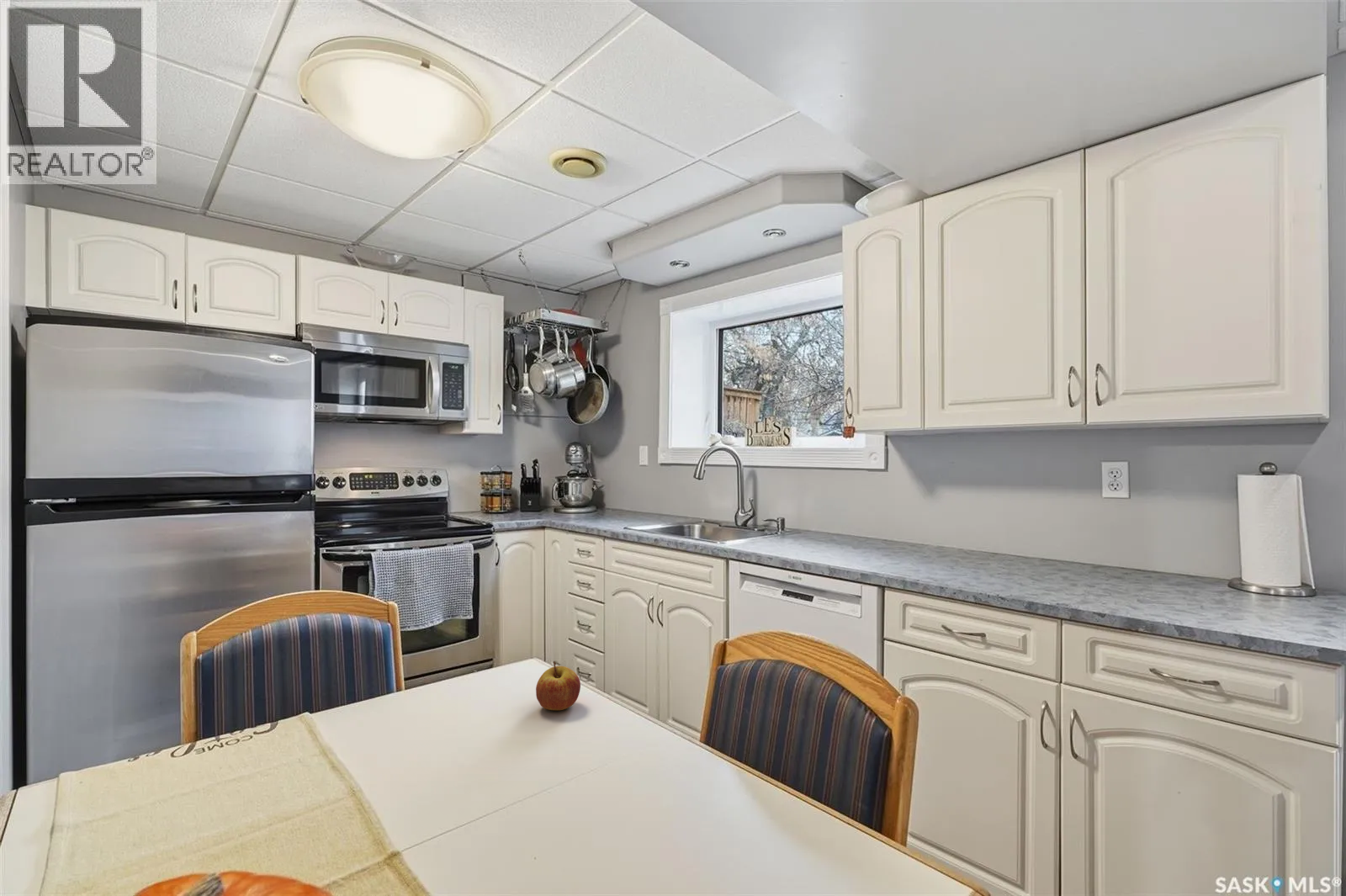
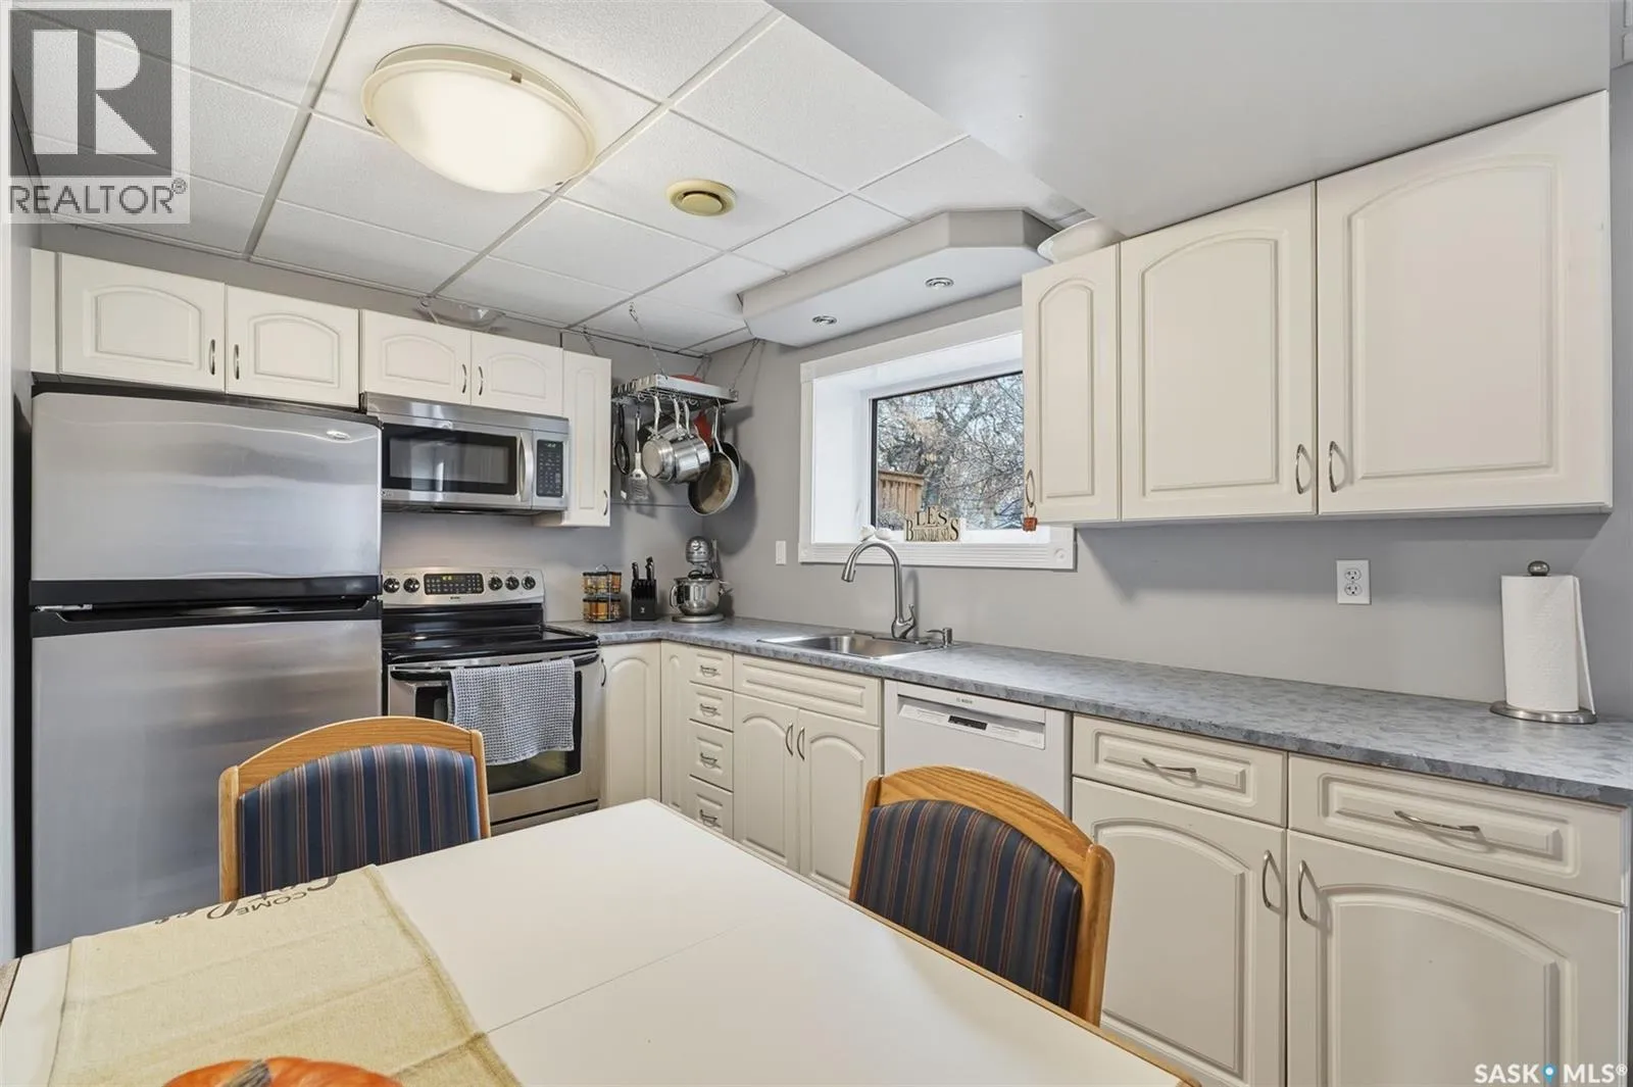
- apple [535,660,581,711]
